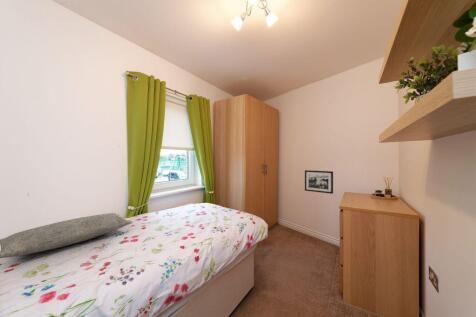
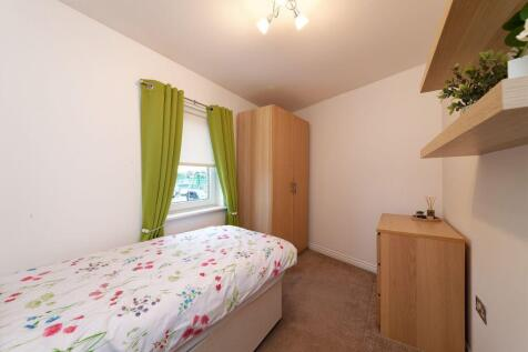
- picture frame [304,169,334,195]
- pillow [0,212,134,259]
